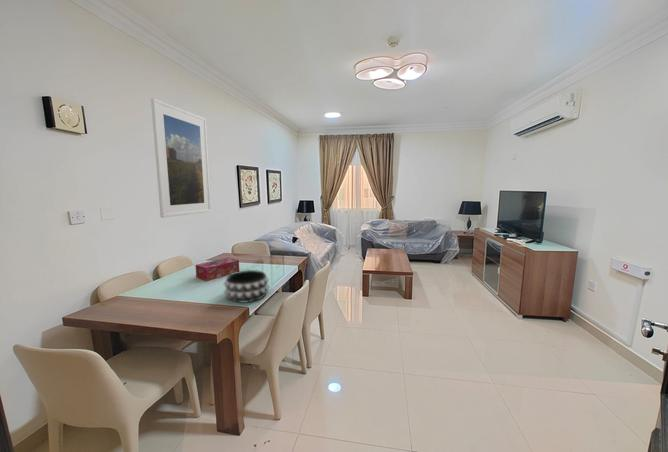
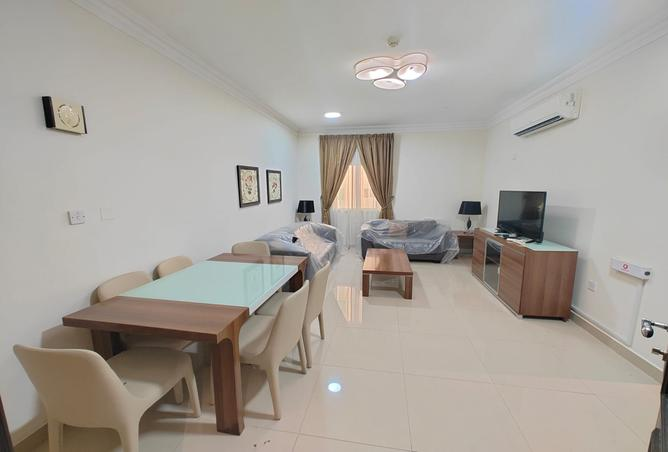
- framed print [150,97,212,219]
- decorative bowl [223,269,270,303]
- tissue box [194,257,240,282]
